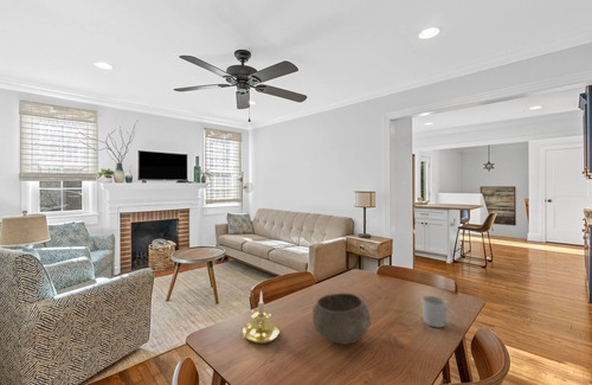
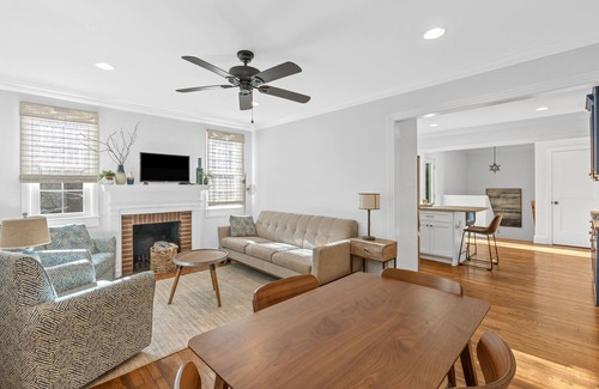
- bowl [311,293,372,346]
- mug [422,295,457,328]
- candle holder [242,290,281,345]
